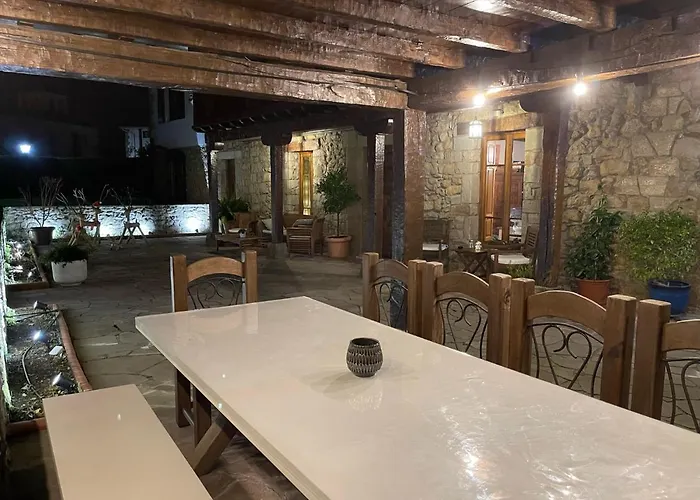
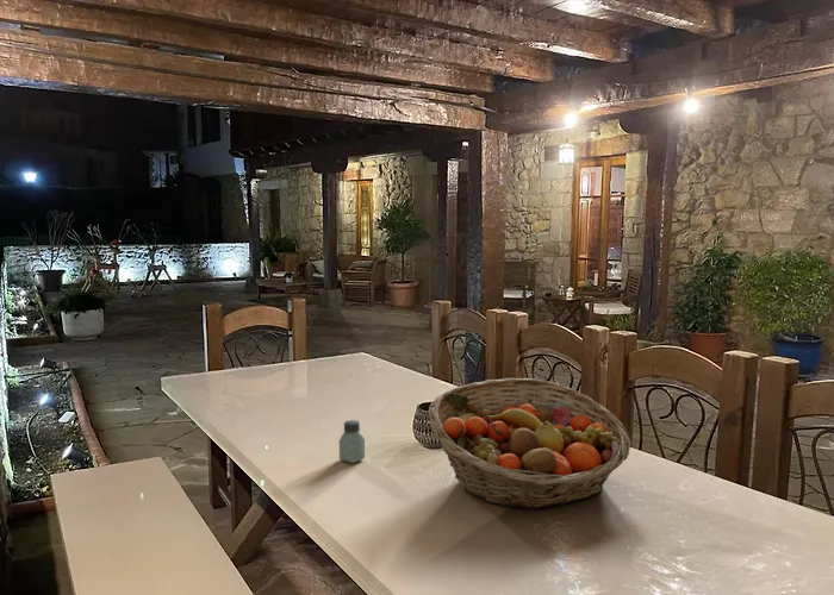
+ saltshaker [338,419,366,464]
+ fruit basket [428,377,633,511]
